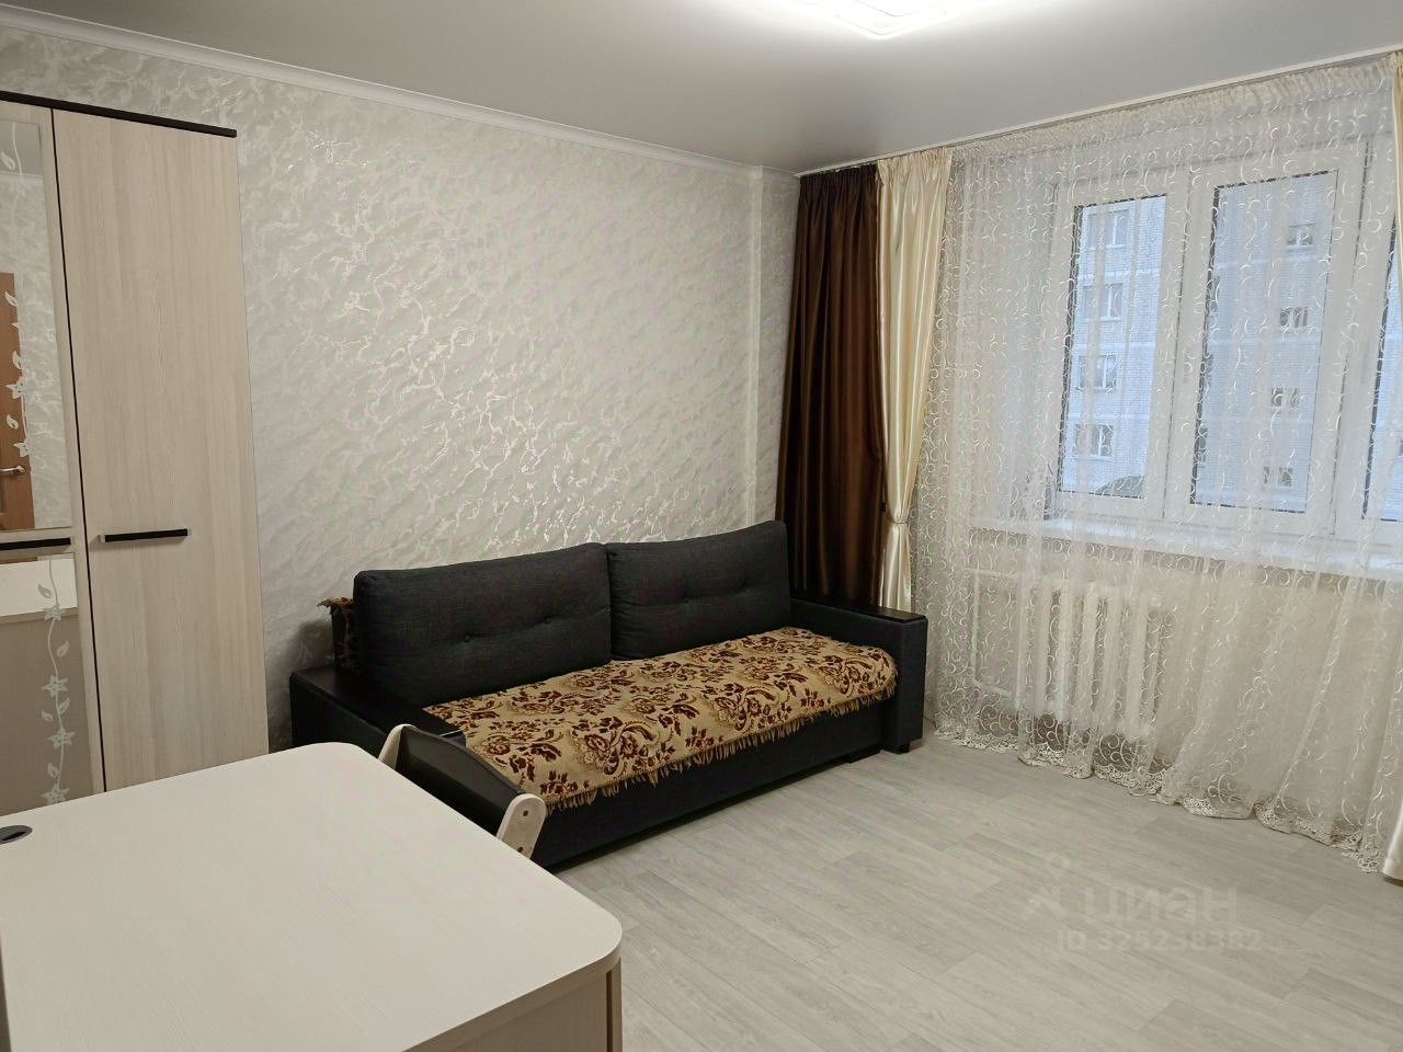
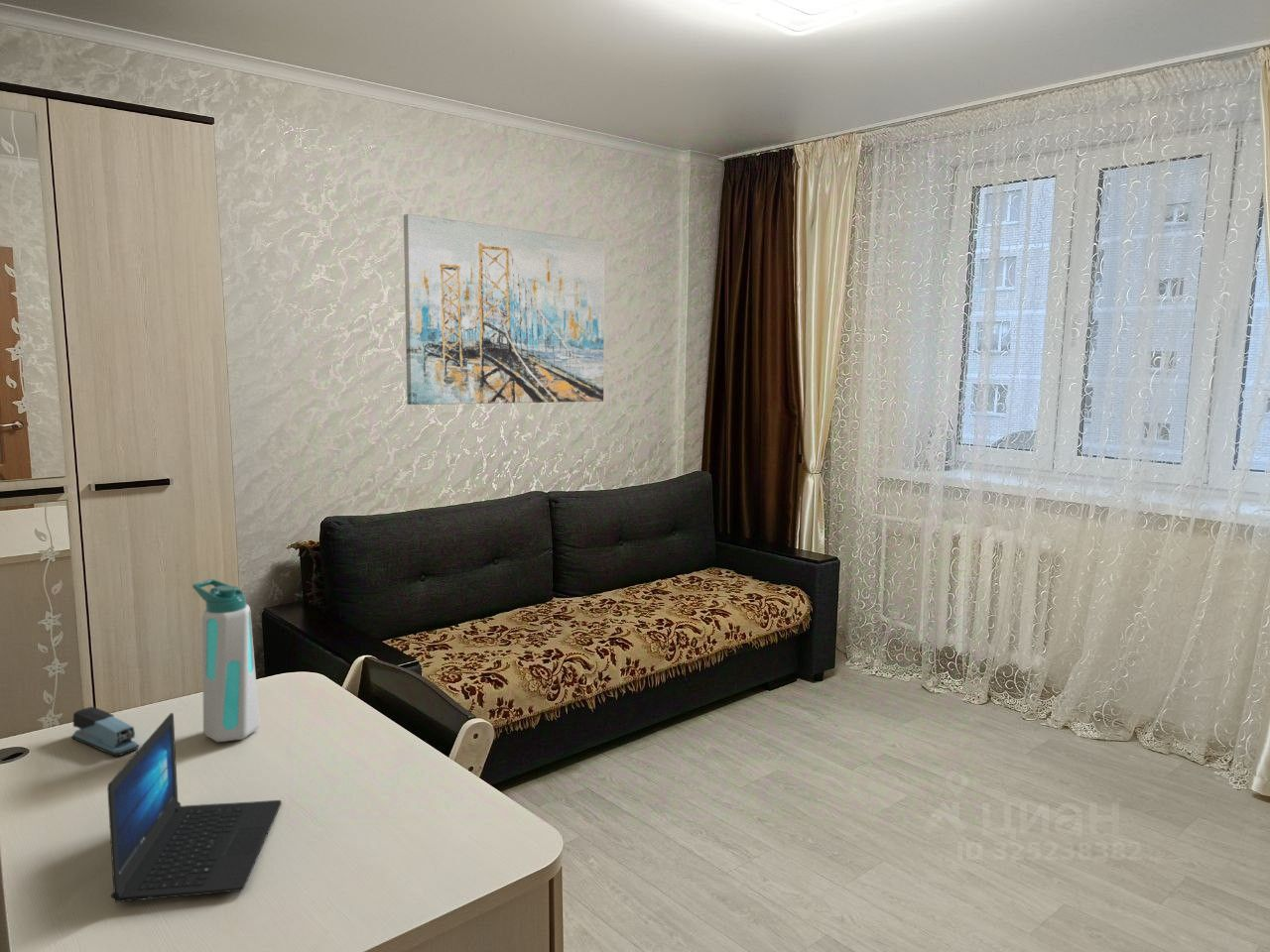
+ laptop [106,712,283,903]
+ stapler [70,706,140,758]
+ water bottle [191,578,261,743]
+ wall art [403,213,606,406]
